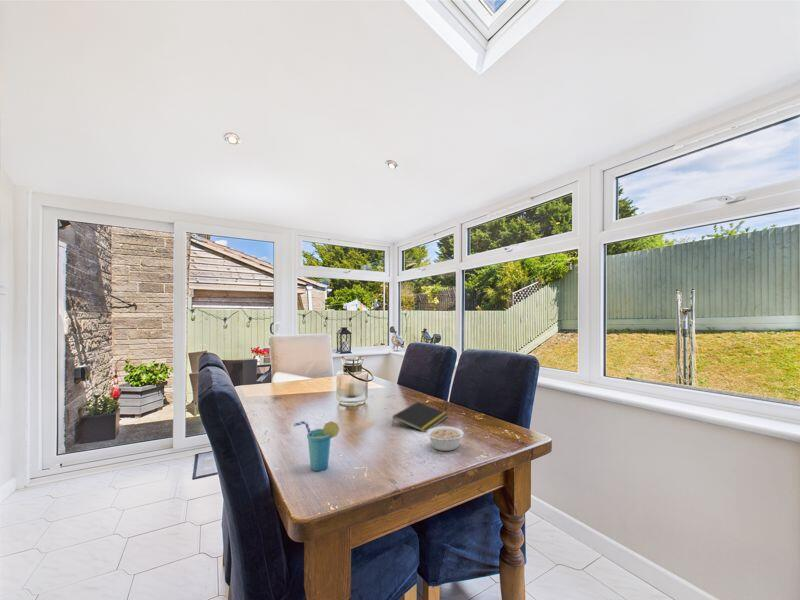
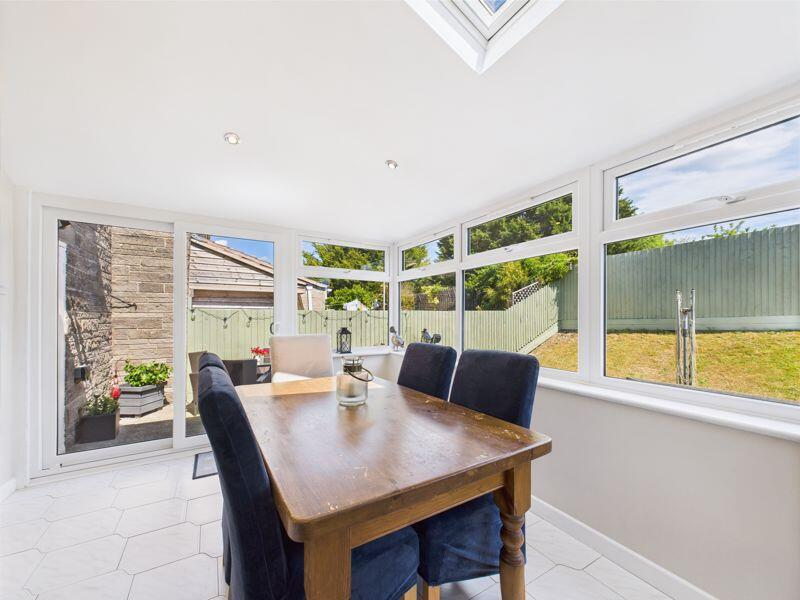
- legume [426,426,472,452]
- cup [292,420,340,472]
- notepad [391,401,449,433]
